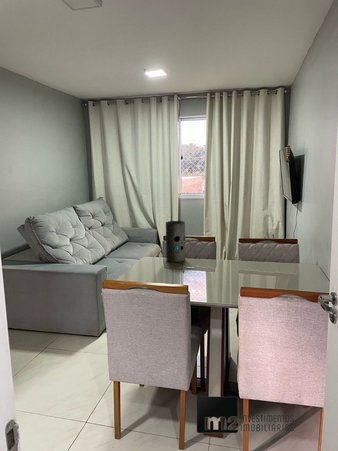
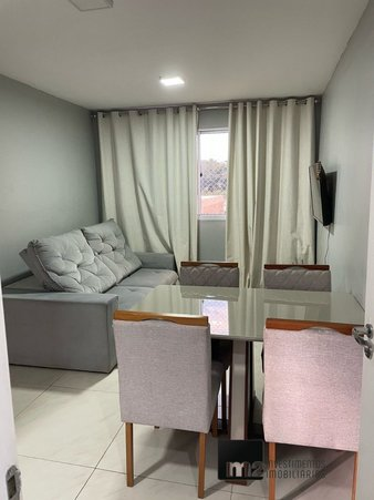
- vase [165,220,186,263]
